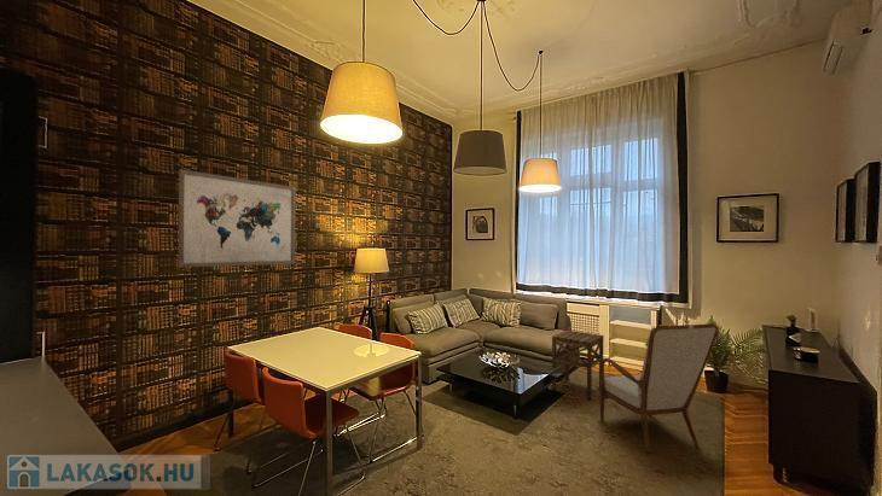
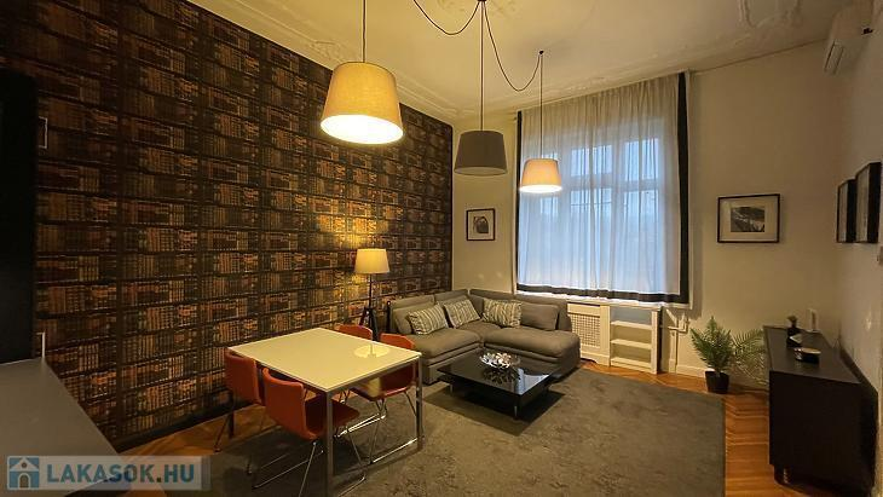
- wall art [176,168,297,269]
- armchair [599,322,719,454]
- side table [551,329,605,401]
